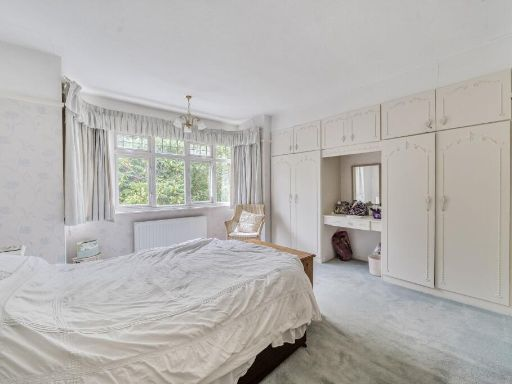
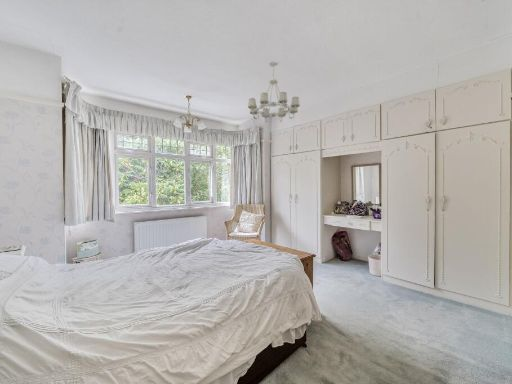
+ chandelier [247,61,301,123]
